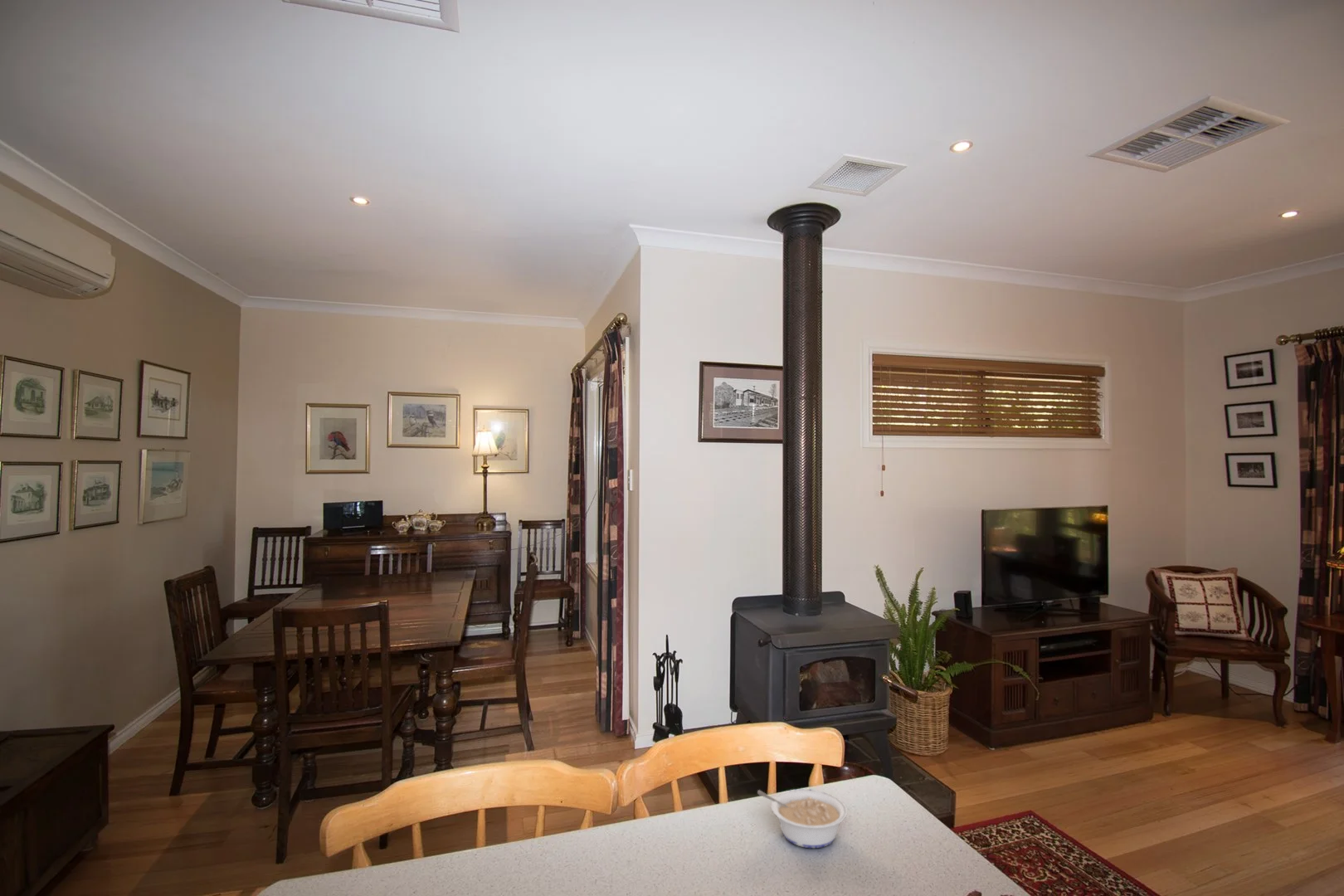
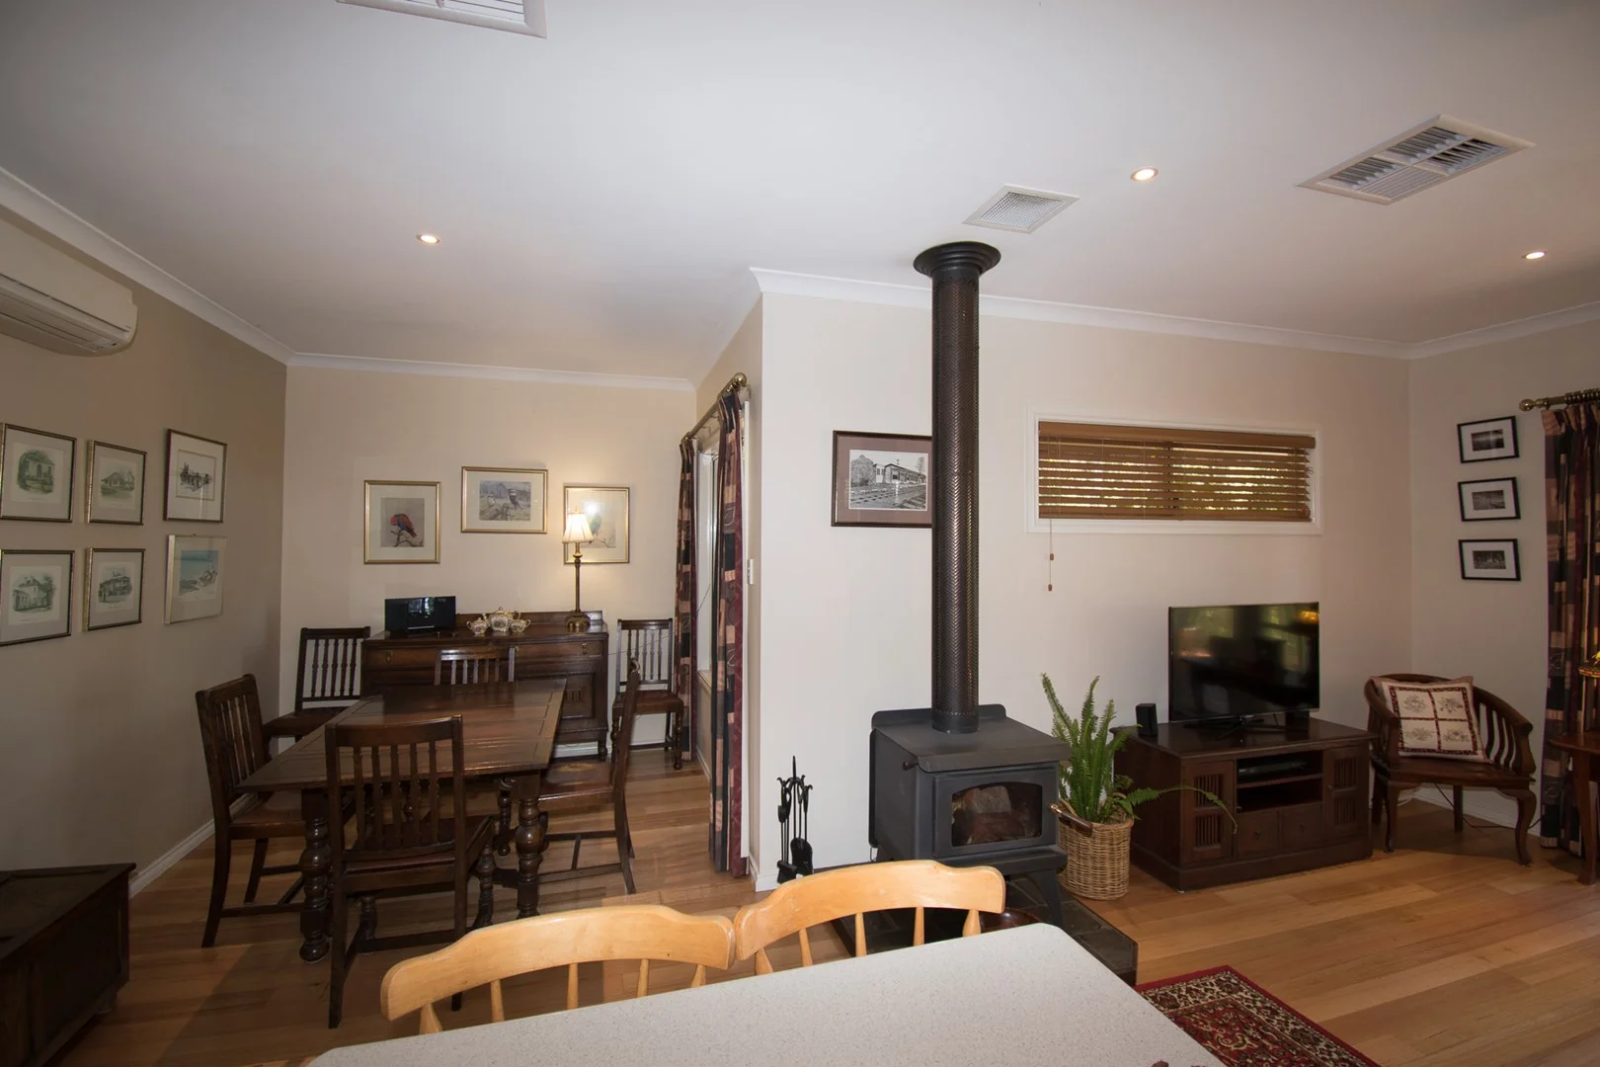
- legume [757,788,848,849]
